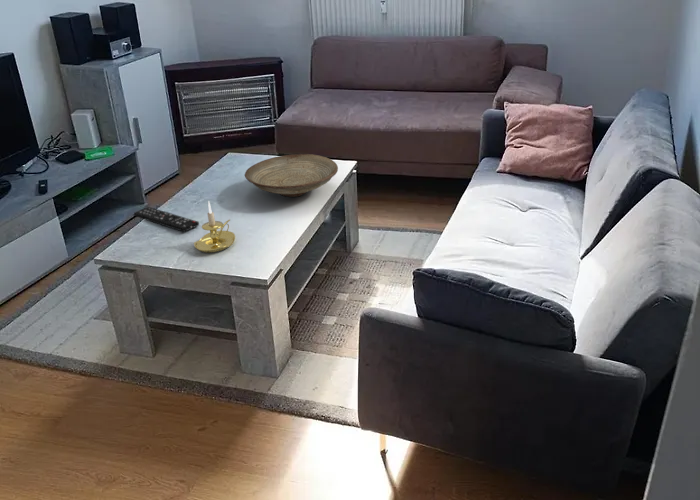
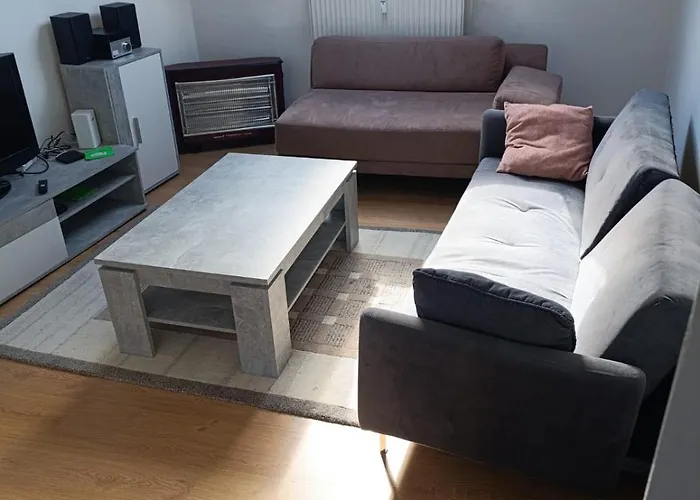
- candle holder [193,200,236,254]
- decorative bowl [244,153,339,198]
- remote control [133,206,200,233]
